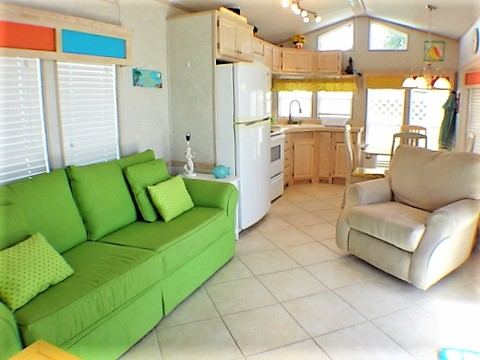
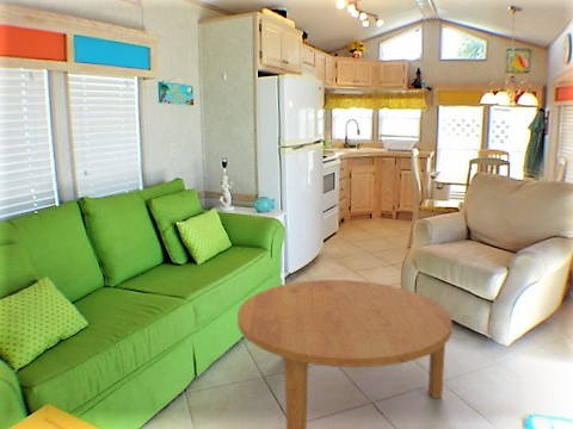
+ coffee table [236,279,454,429]
